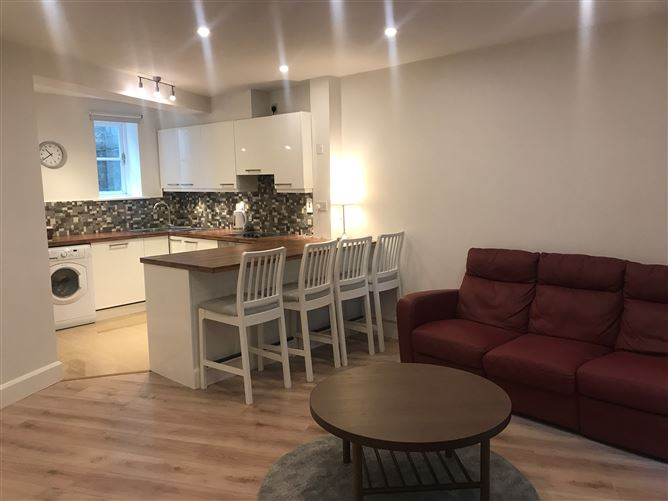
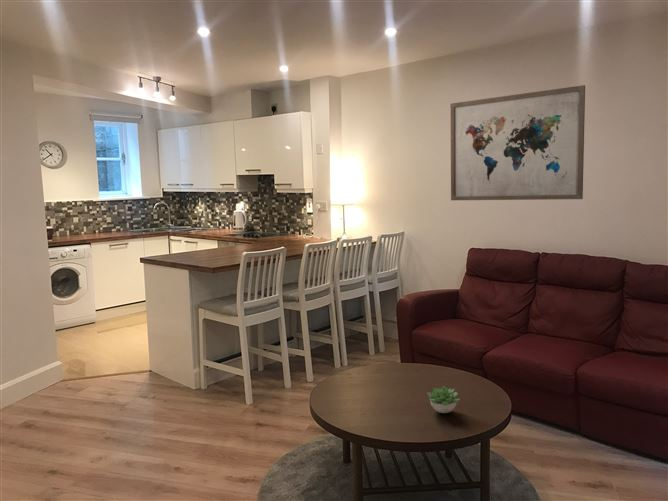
+ succulent plant [426,385,461,414]
+ wall art [450,84,586,201]
